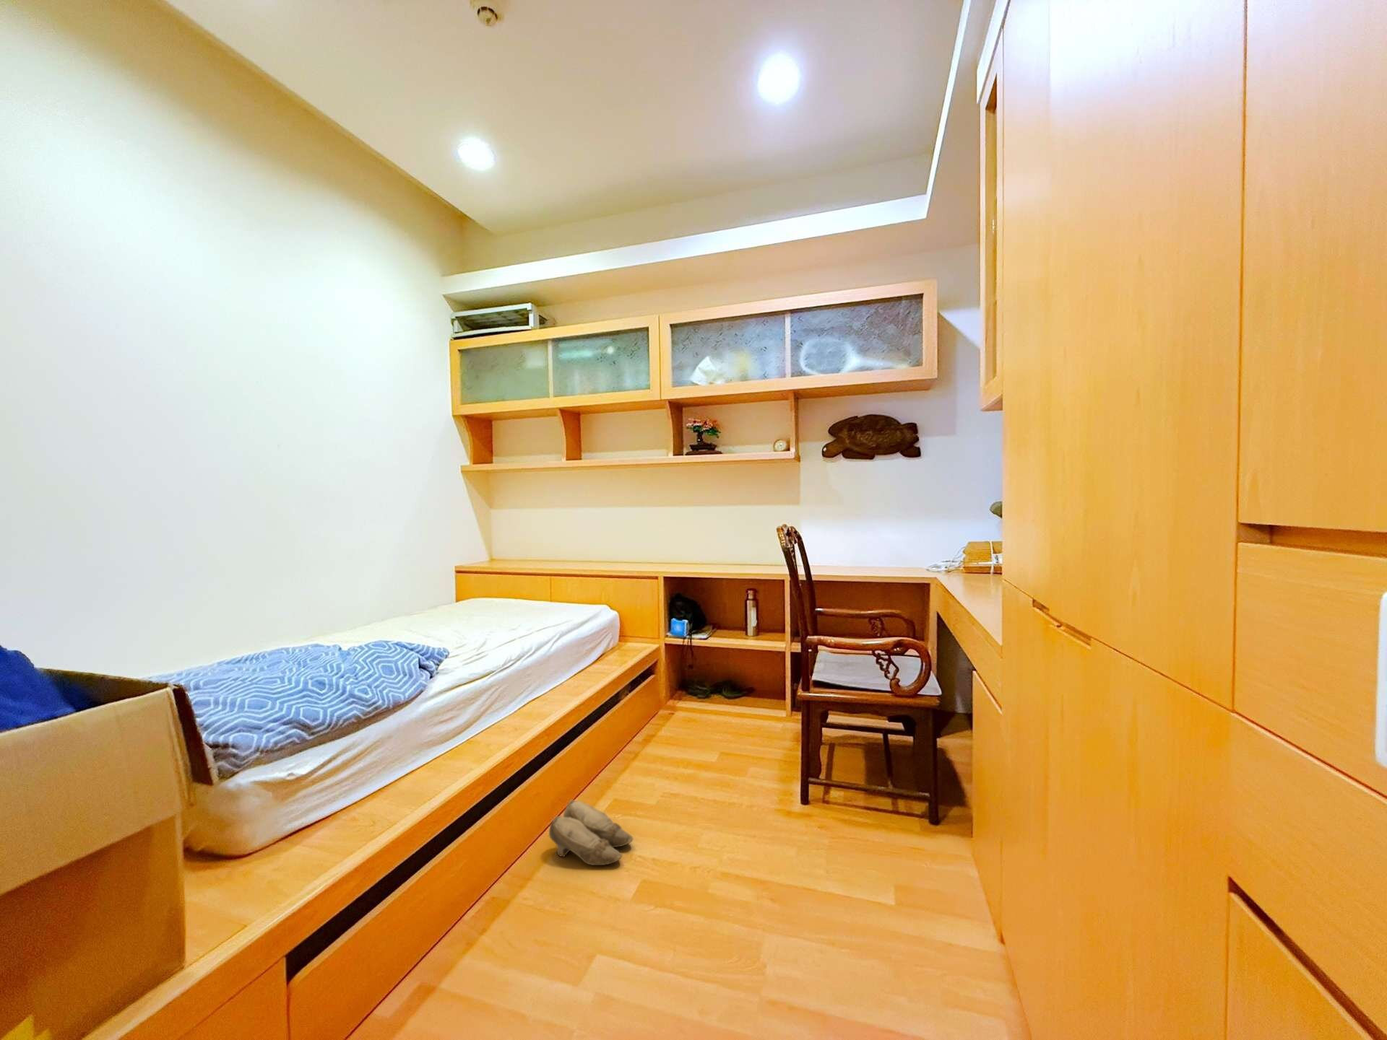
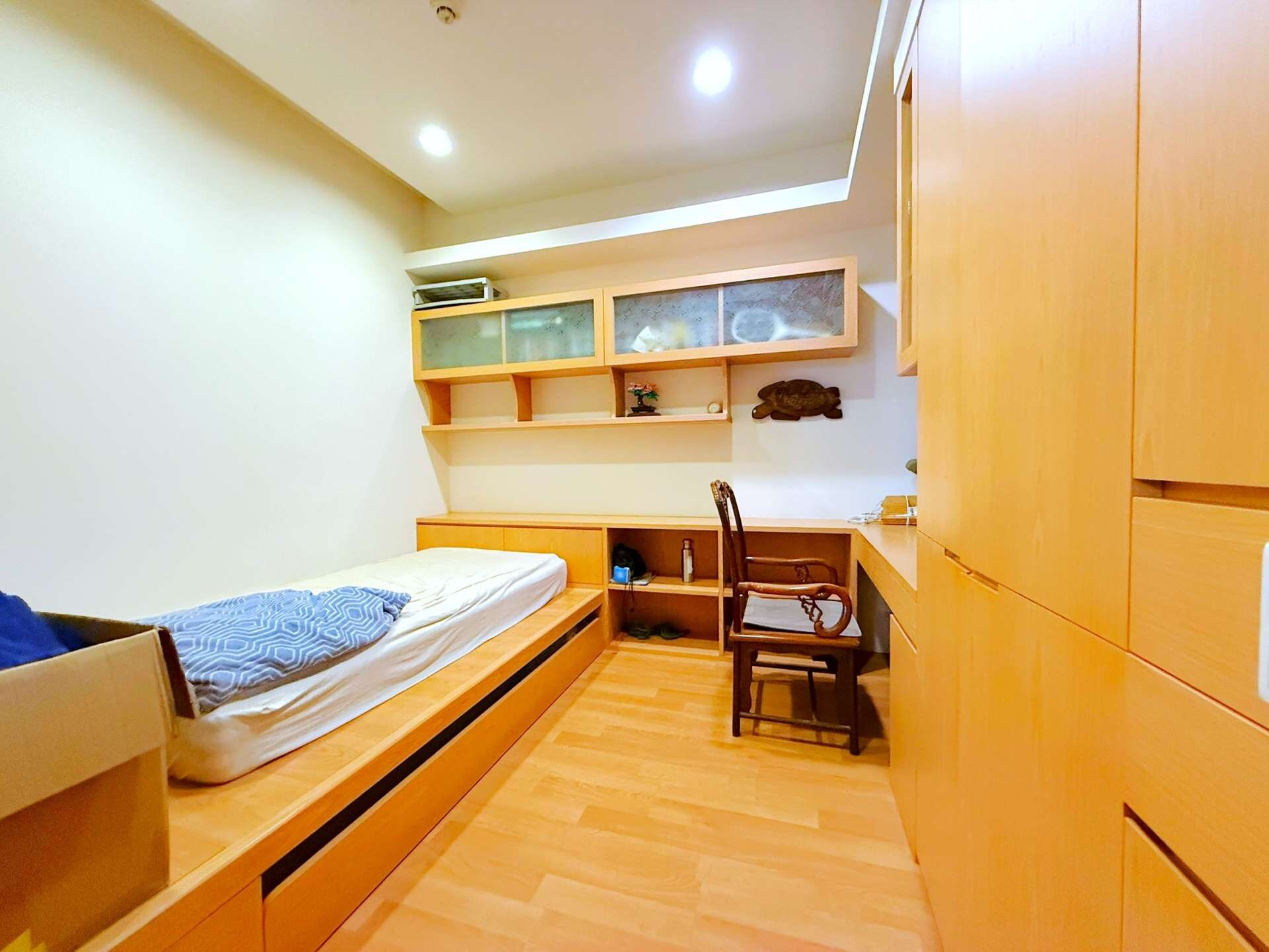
- slippers [549,799,634,866]
